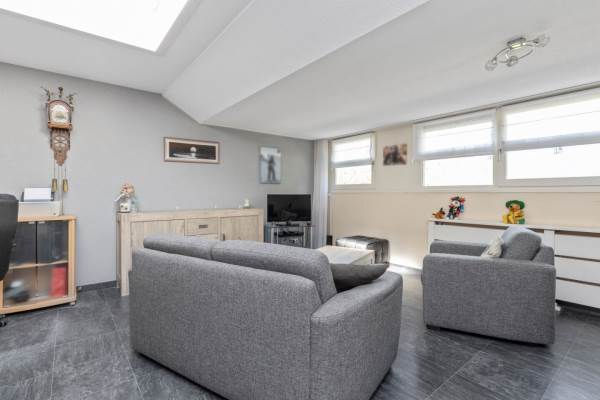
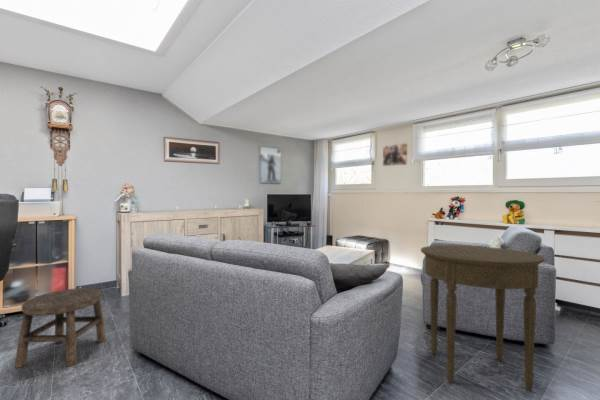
+ stool [14,287,107,369]
+ side table [420,244,546,391]
